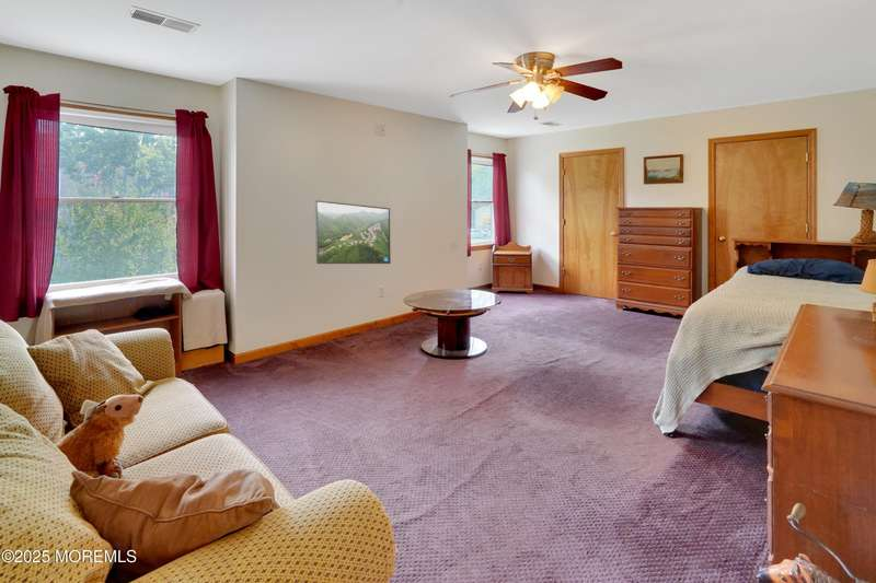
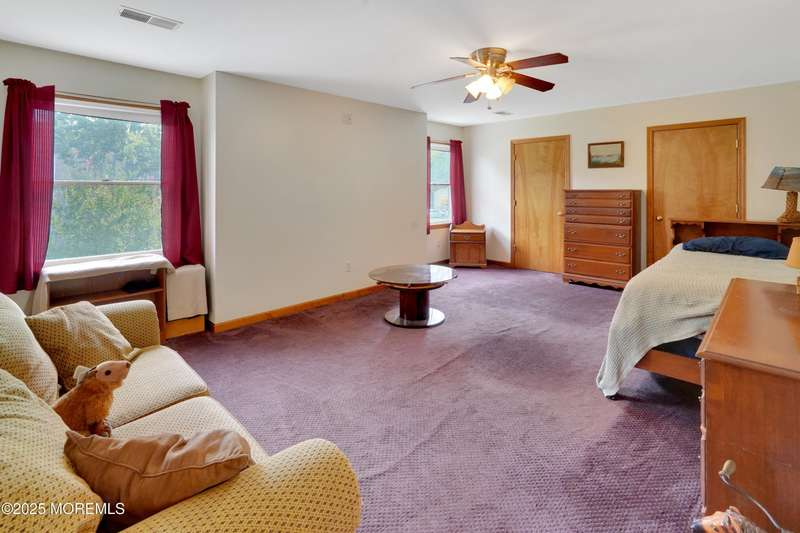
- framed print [314,199,392,265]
